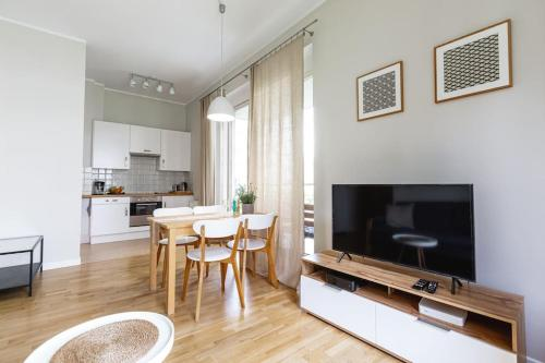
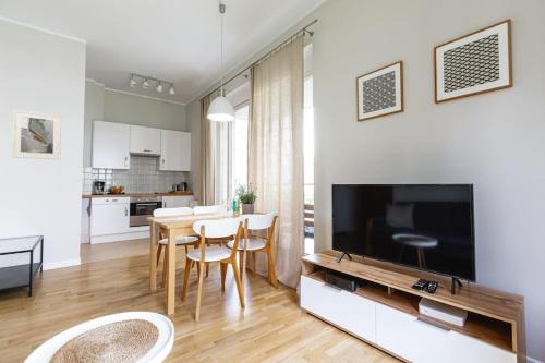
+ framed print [11,109,62,161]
